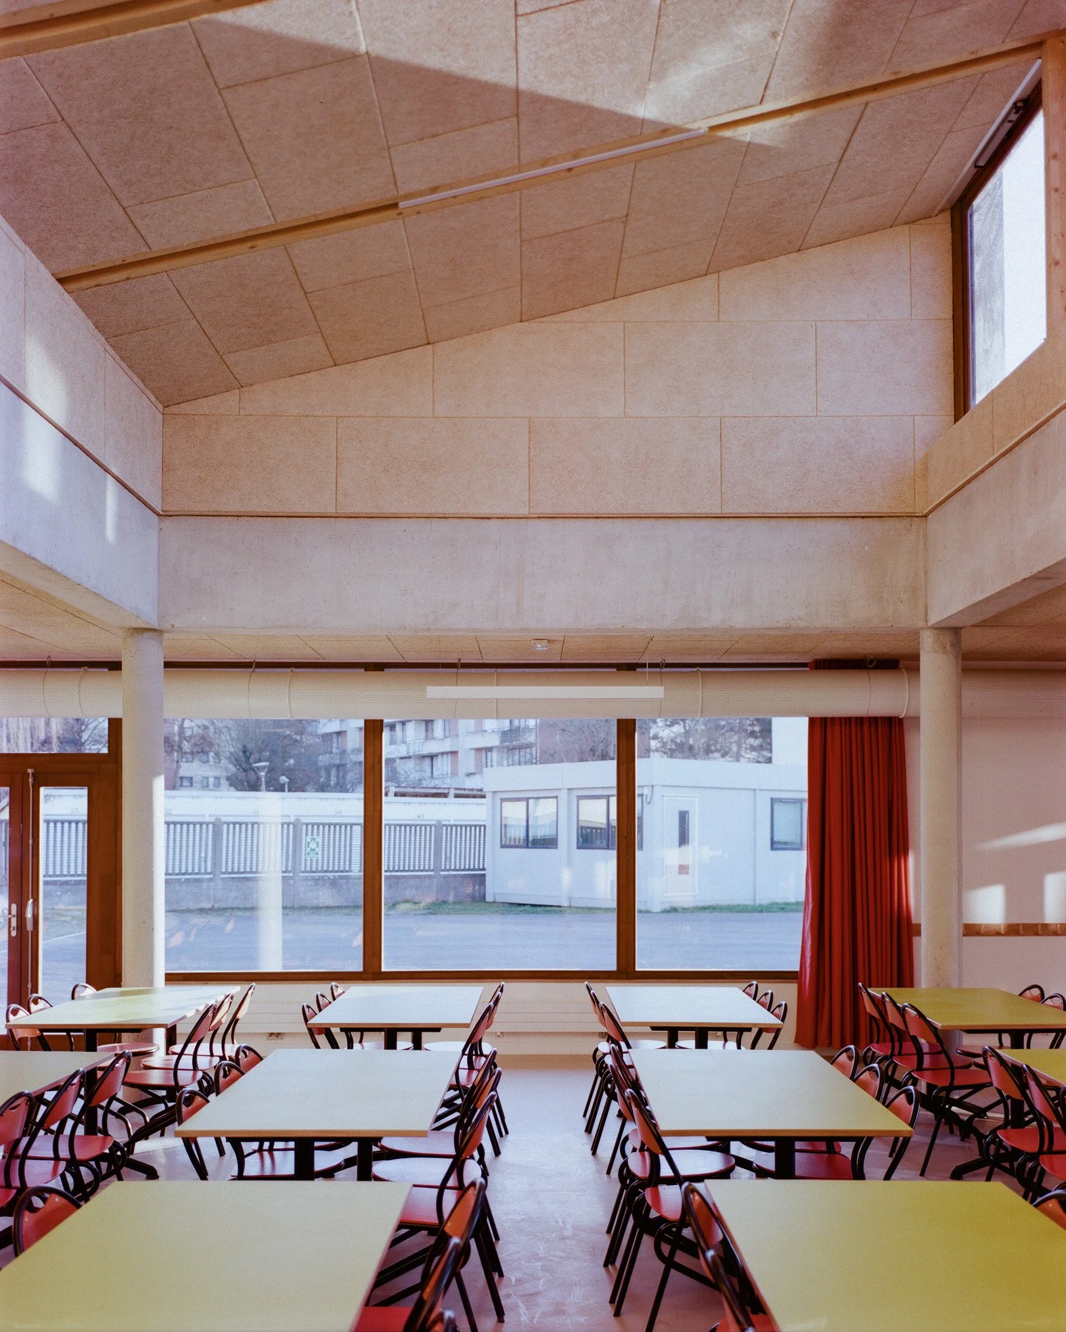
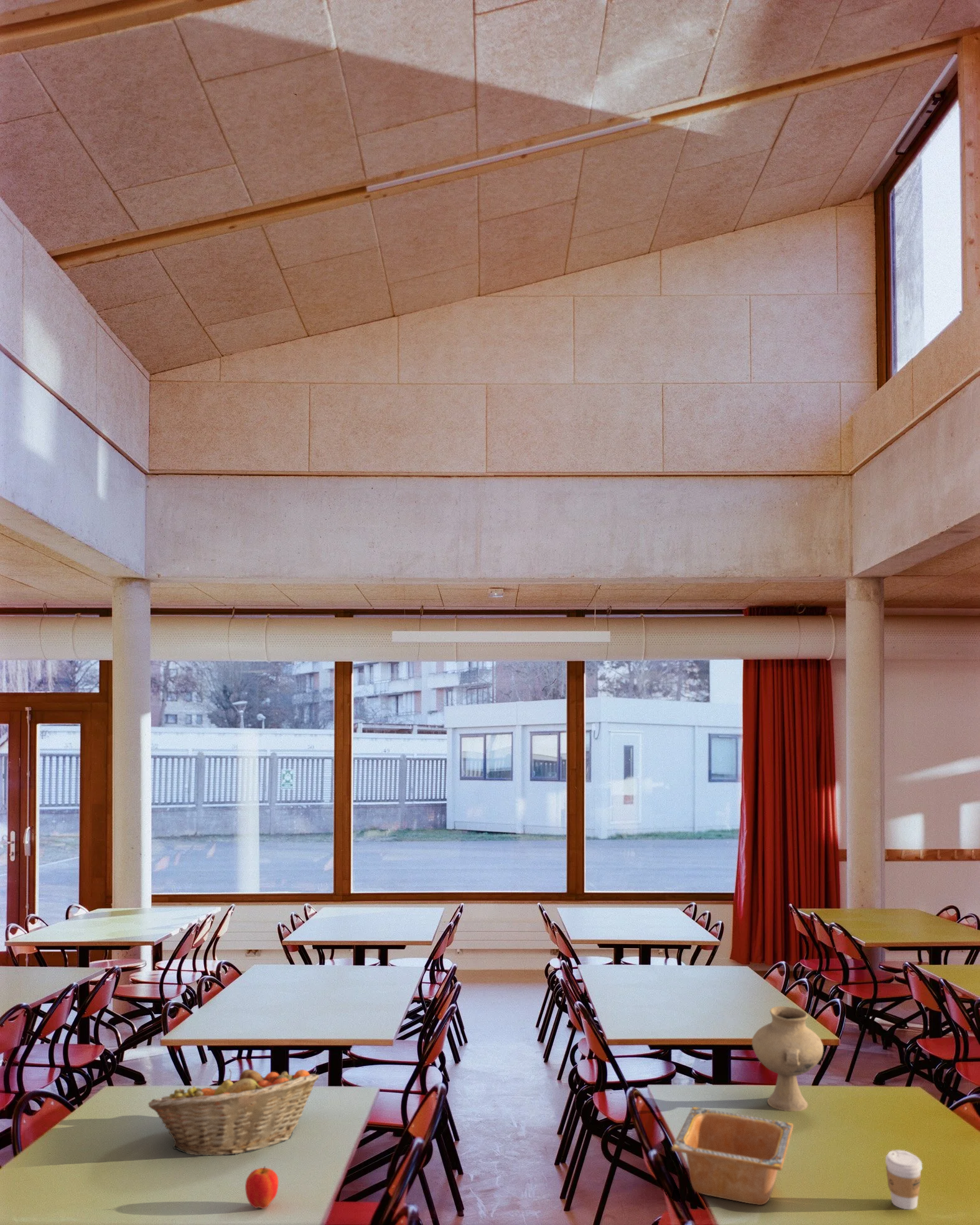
+ coffee cup [885,1150,923,1210]
+ fruit basket [148,1069,319,1157]
+ apple [245,1165,279,1209]
+ serving bowl [671,1106,794,1206]
+ vase [751,1005,824,1112]
